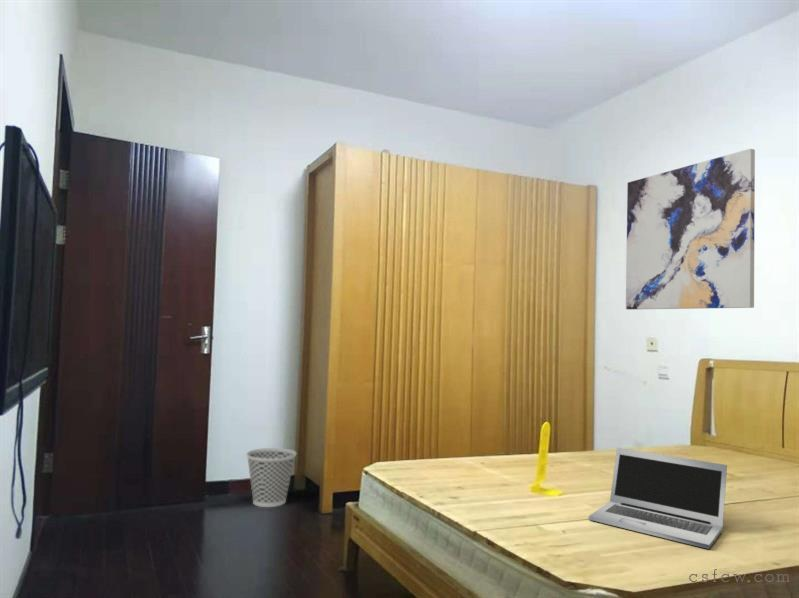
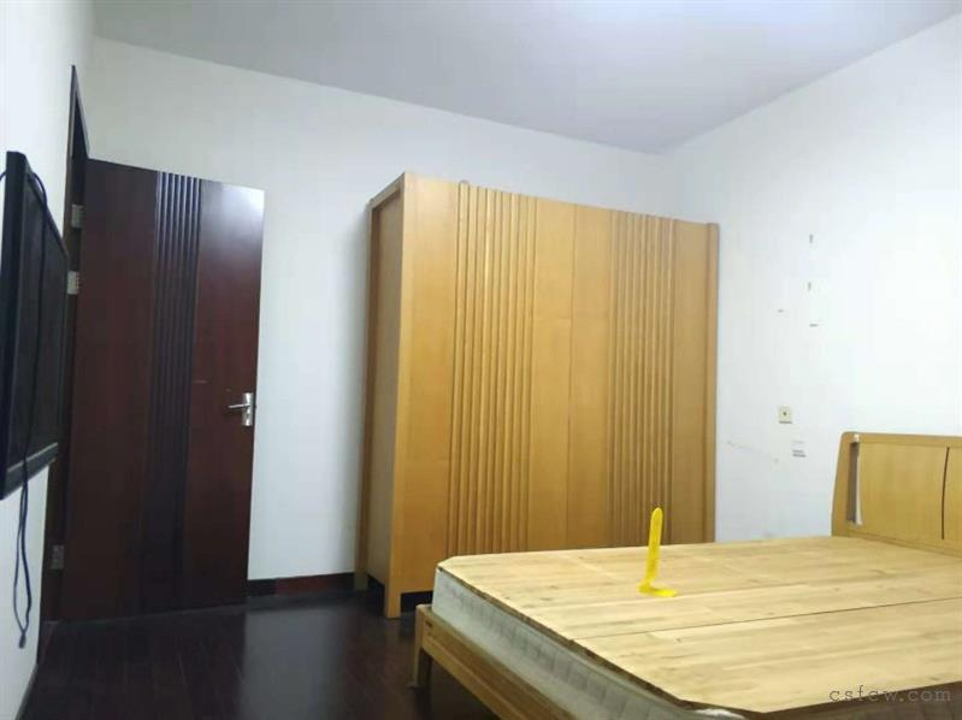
- wastebasket [245,447,297,508]
- wall art [625,148,756,310]
- laptop [588,447,728,550]
